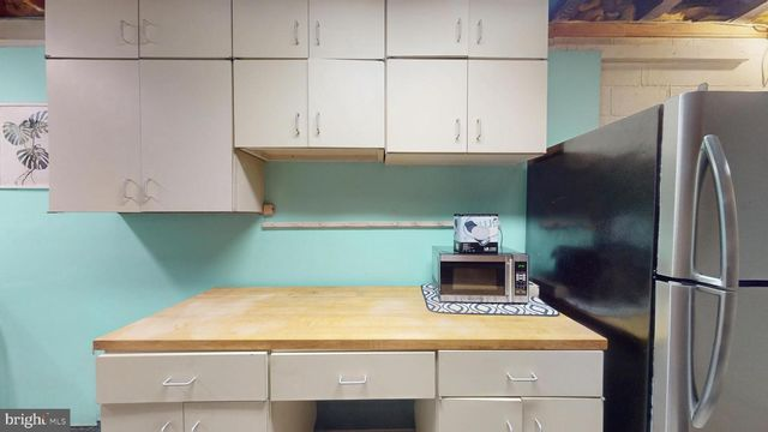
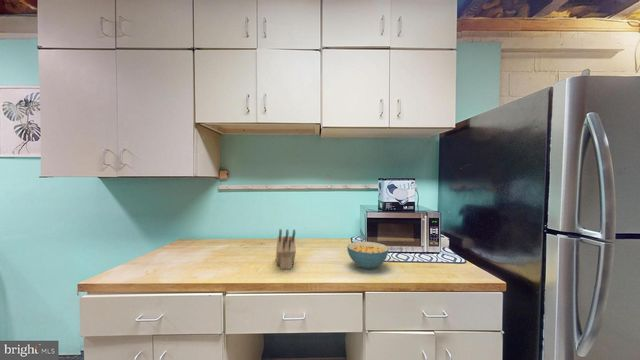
+ knife block [275,228,297,270]
+ cereal bowl [346,241,390,270]
